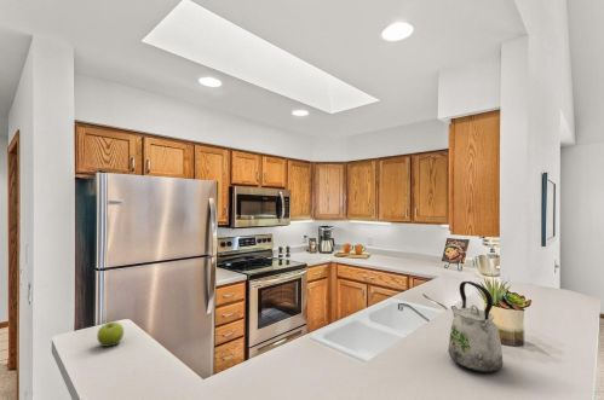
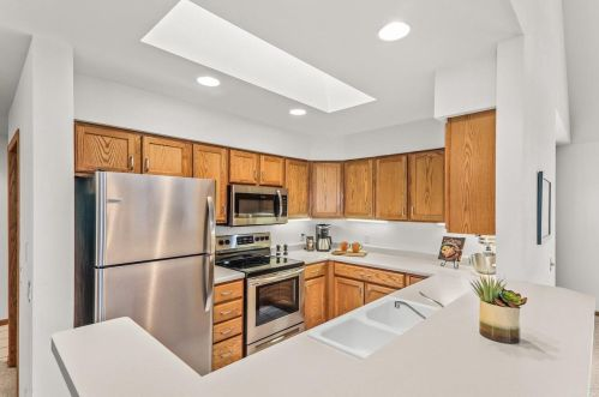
- kettle [447,280,504,373]
- fruit [96,320,125,348]
